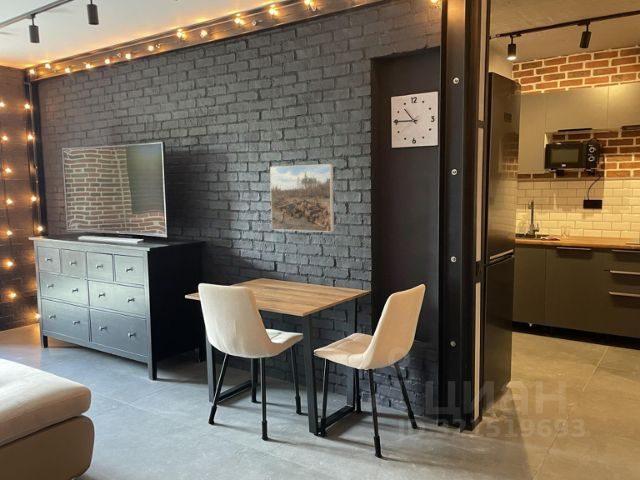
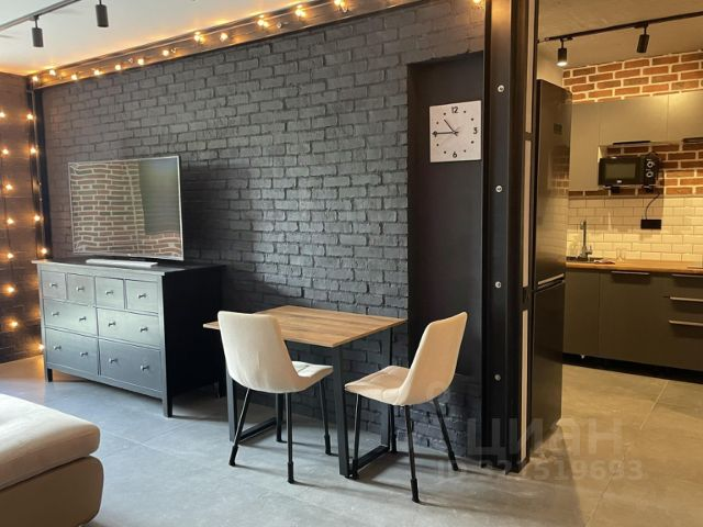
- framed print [269,163,335,233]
